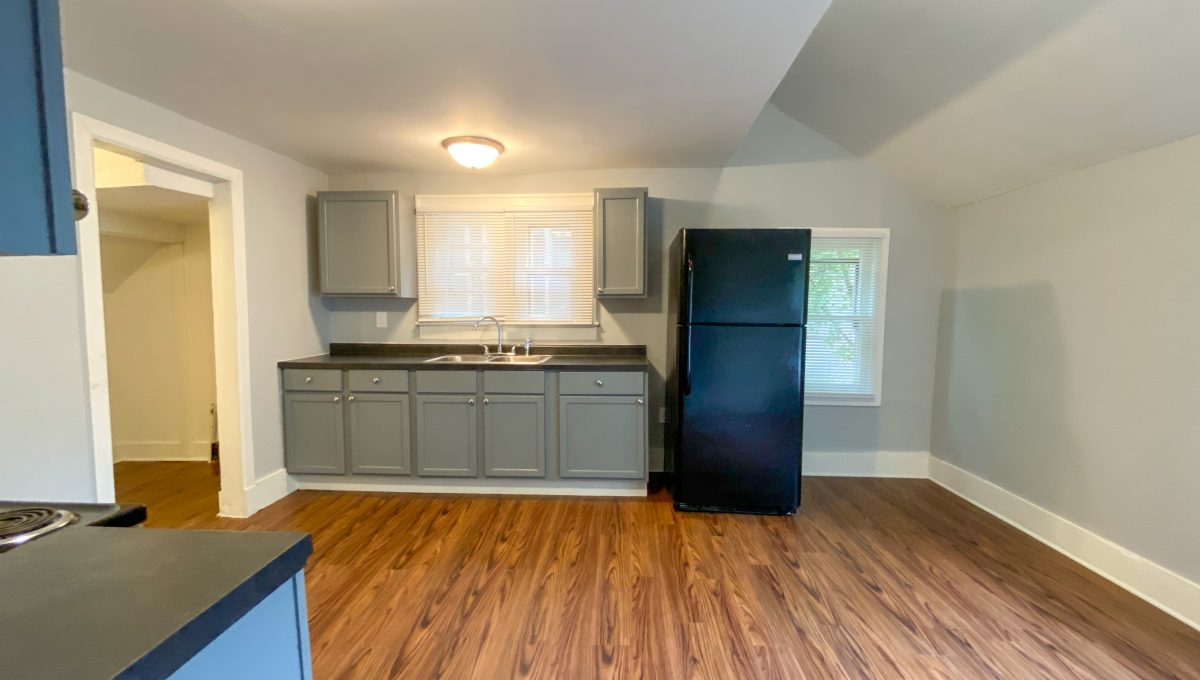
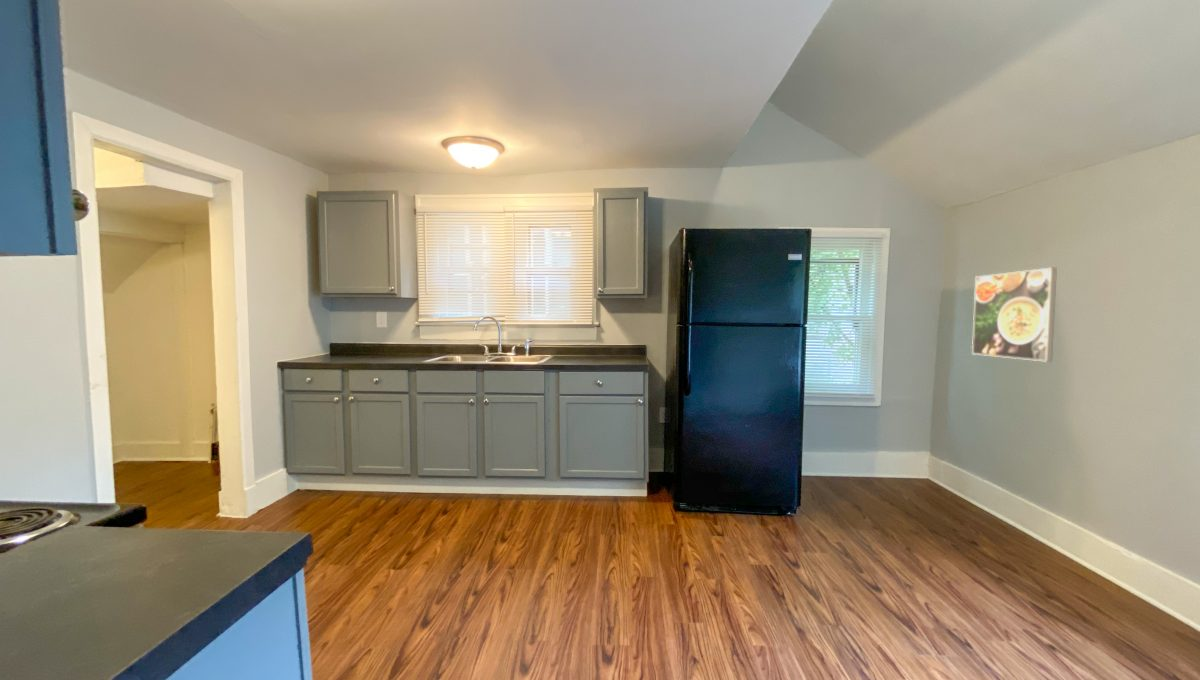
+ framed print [971,267,1058,363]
